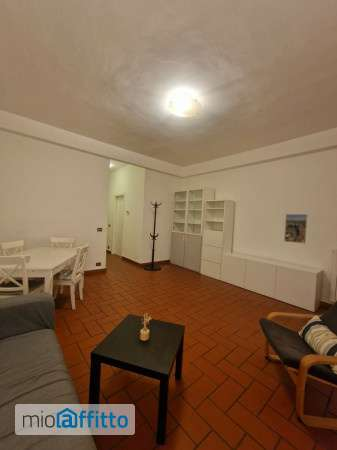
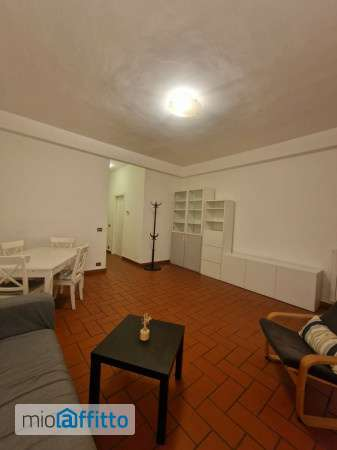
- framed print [283,213,309,244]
